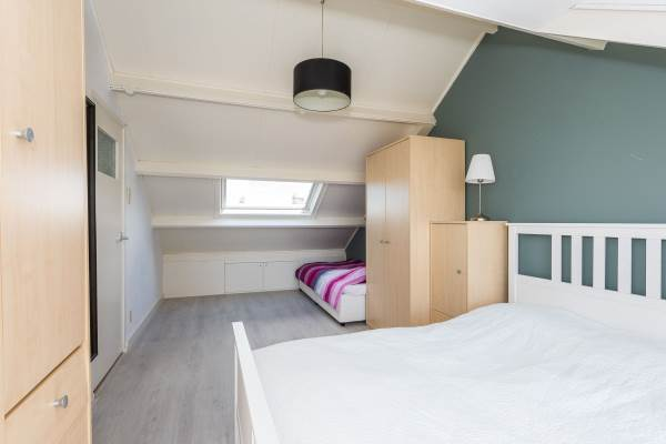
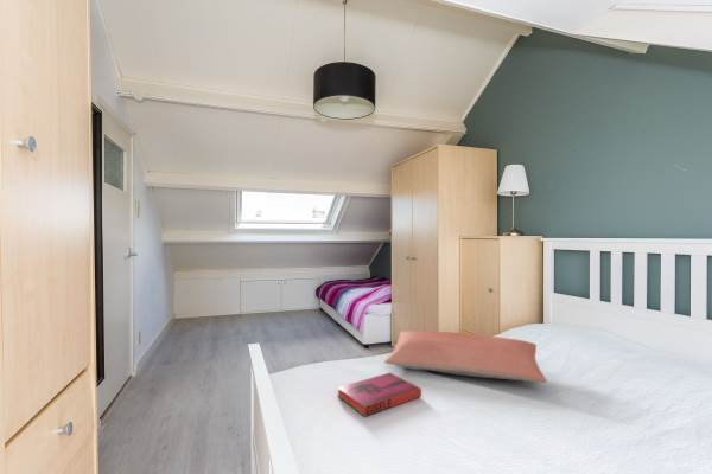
+ hardback book [336,371,422,418]
+ pillow [383,329,548,384]
